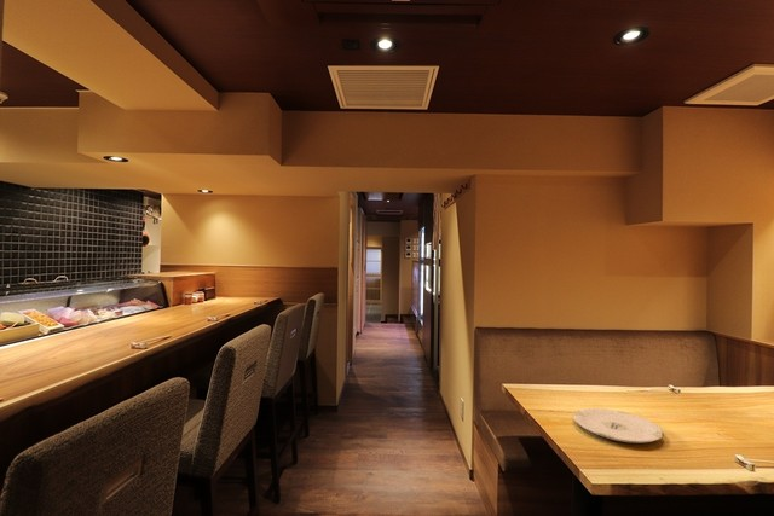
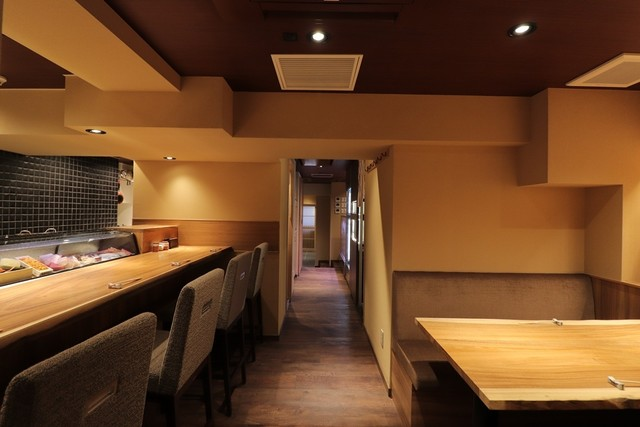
- plate [572,407,665,445]
